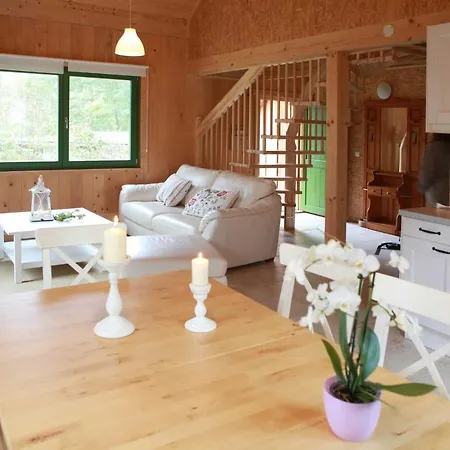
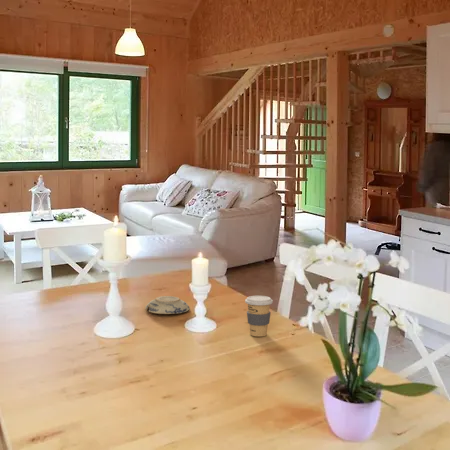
+ decorative bowl [144,295,191,315]
+ coffee cup [244,295,274,337]
